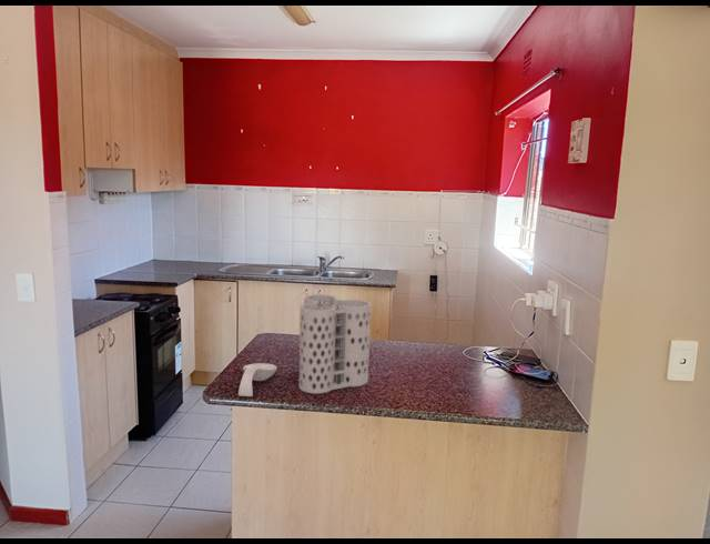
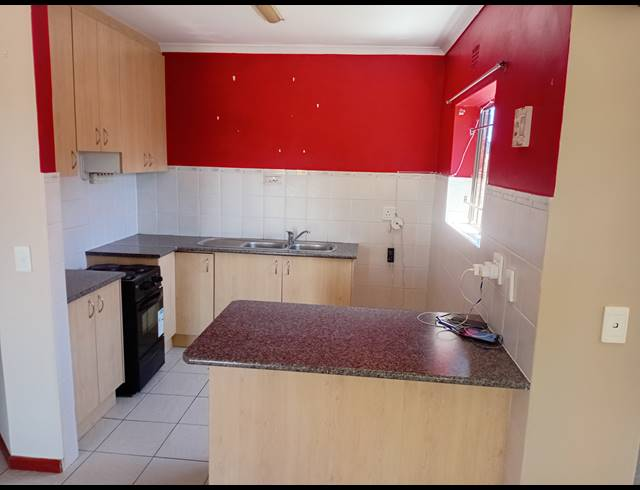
- utensil holder [298,293,372,394]
- spoon rest [237,362,278,397]
